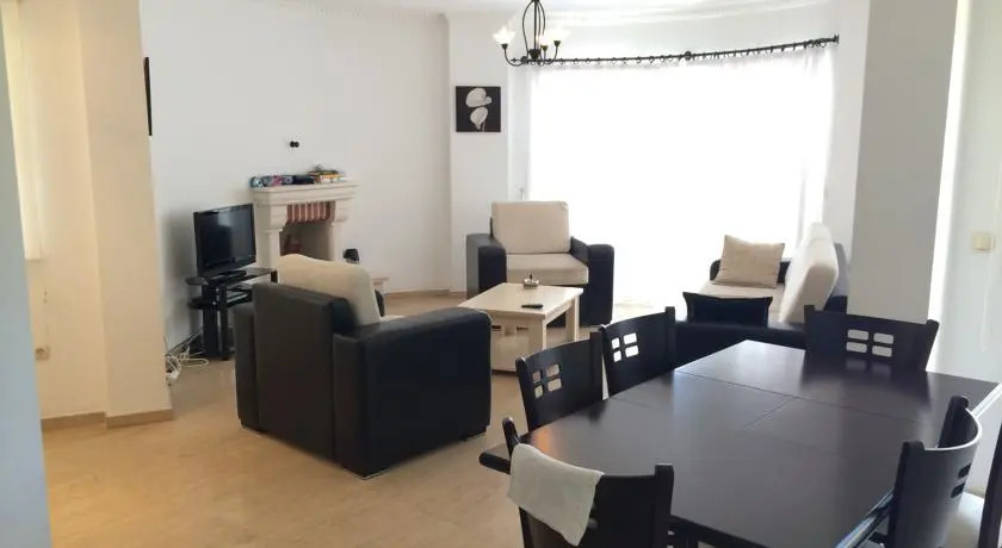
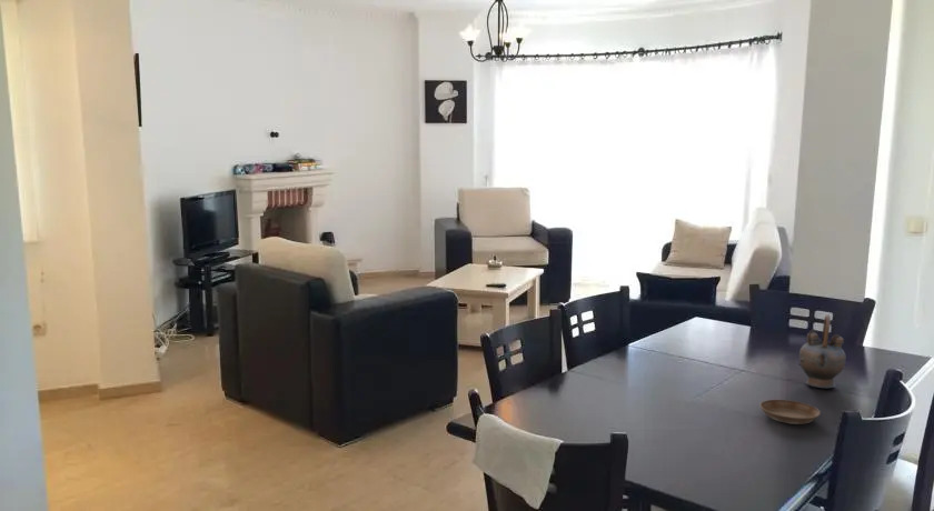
+ teapot [797,313,847,389]
+ saucer [758,399,822,425]
